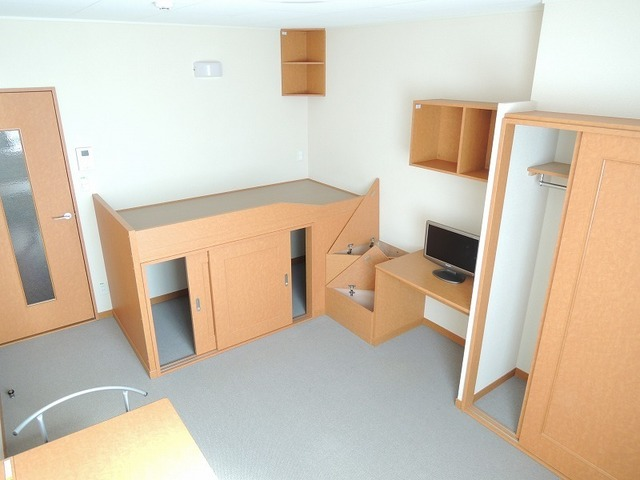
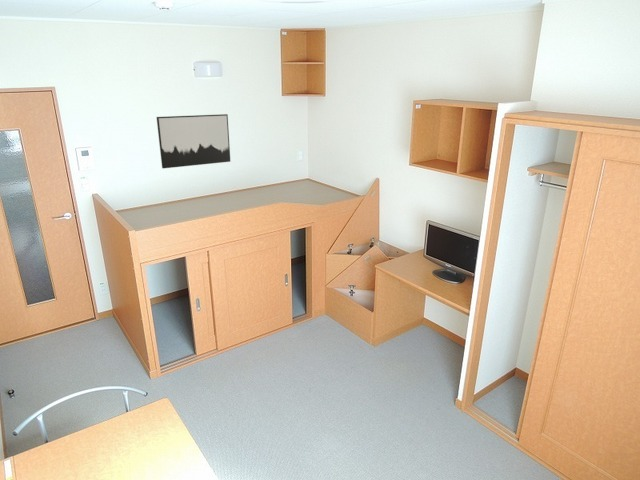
+ wall art [156,113,231,169]
